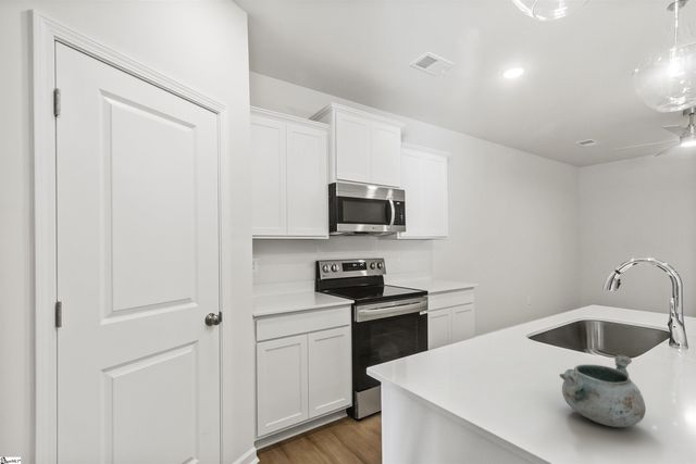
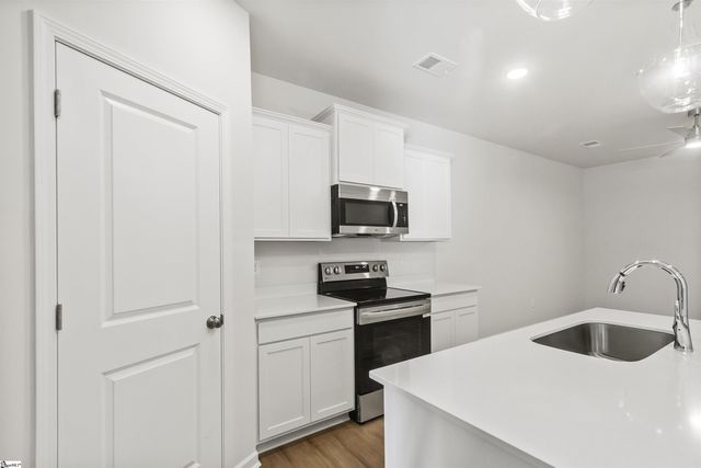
- decorative bowl [558,353,646,428]
